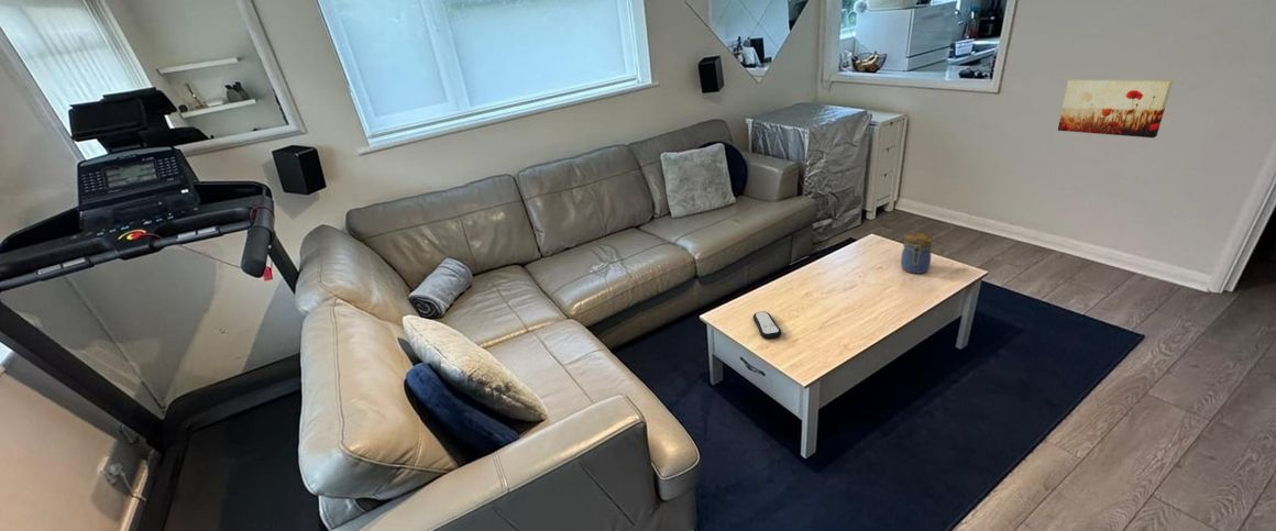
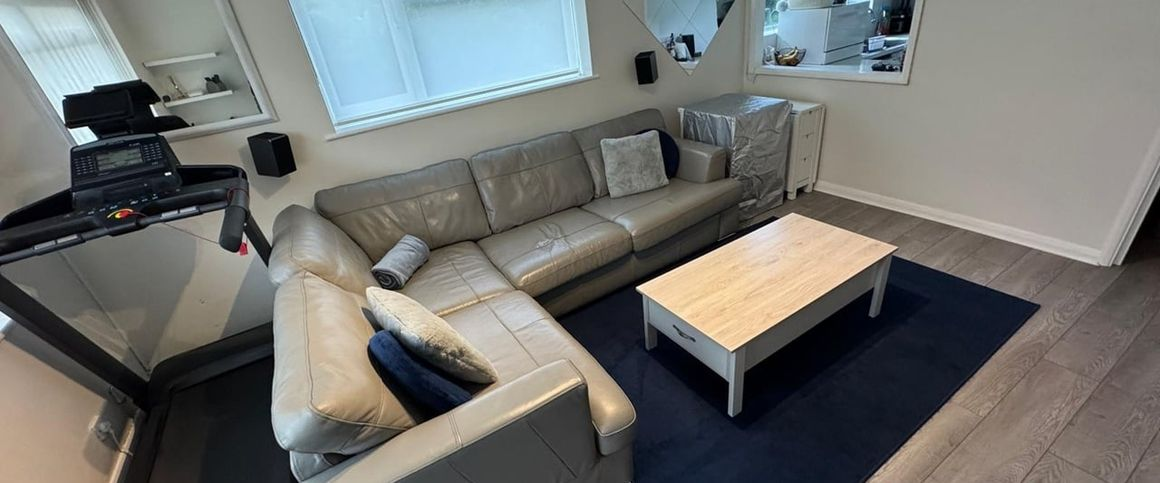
- jar [900,232,933,275]
- wall art [1057,78,1174,139]
- remote control [752,310,782,340]
